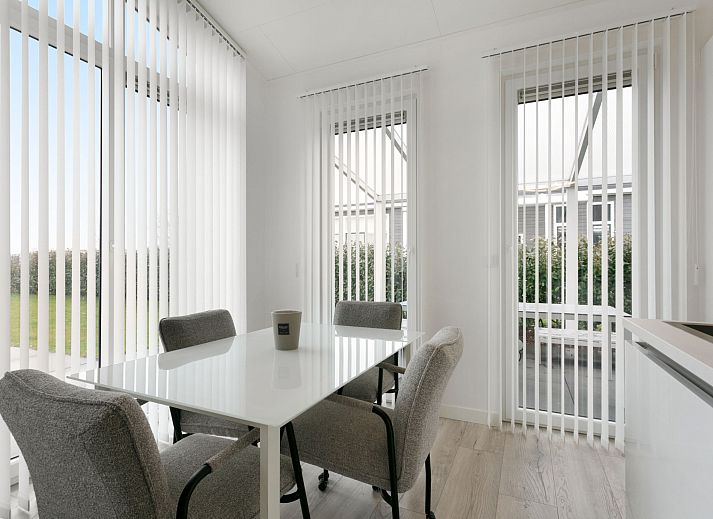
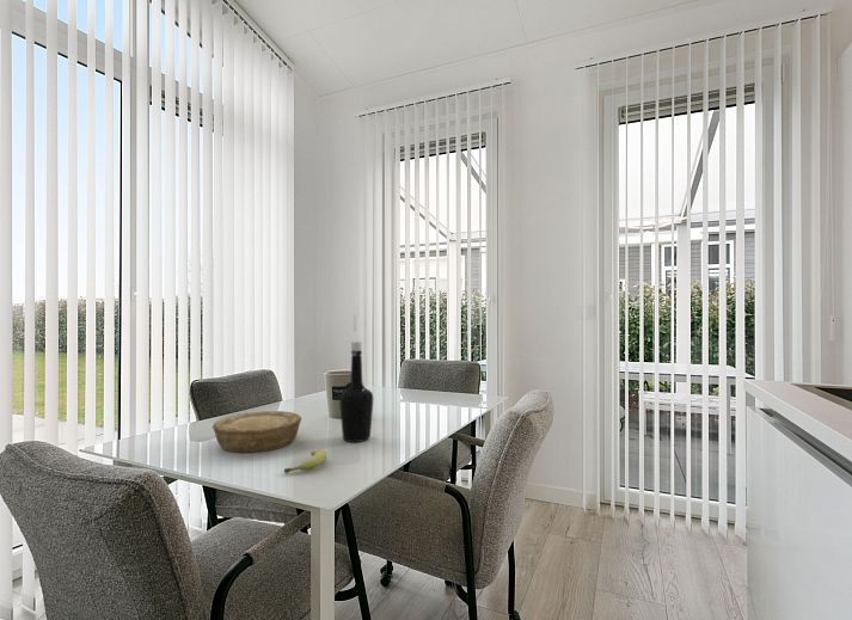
+ fruit [283,448,327,474]
+ bottle [338,340,374,443]
+ bowl [212,410,304,454]
